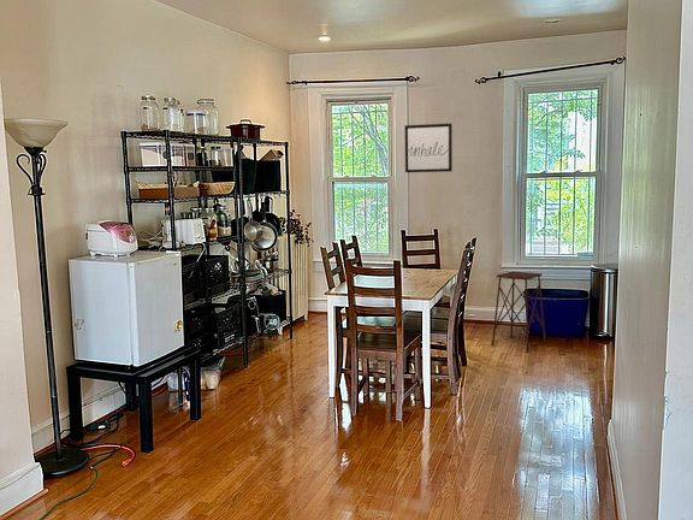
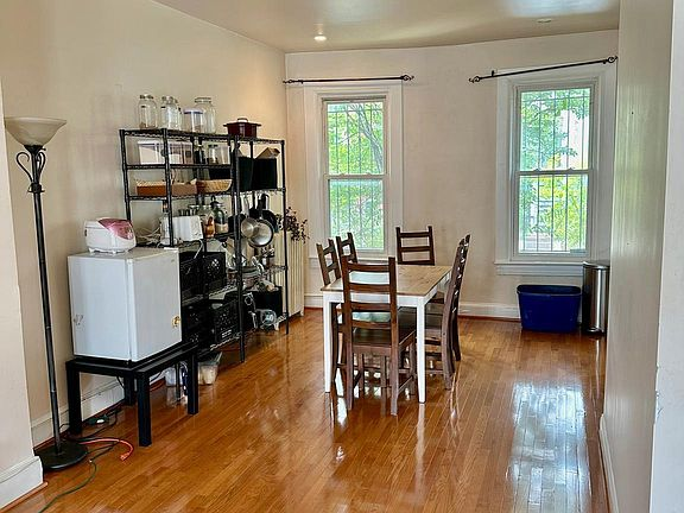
- side table [491,270,547,353]
- wall art [404,123,454,173]
